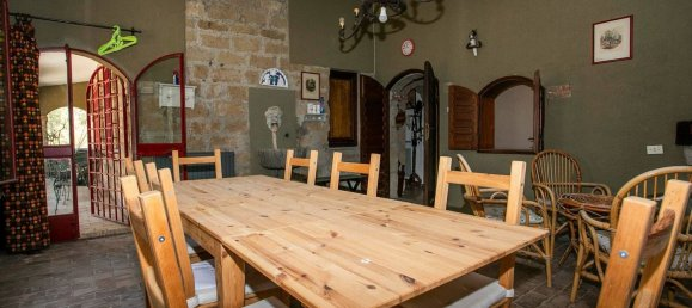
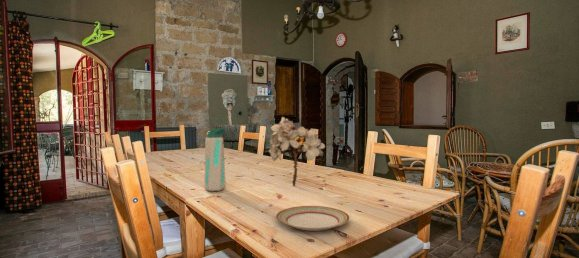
+ plate [275,205,351,232]
+ flower bouquet [268,116,345,187]
+ water bottle [203,127,227,192]
